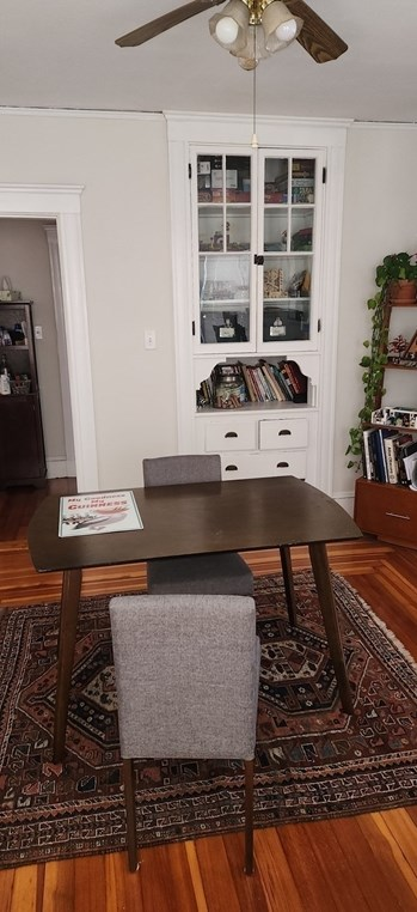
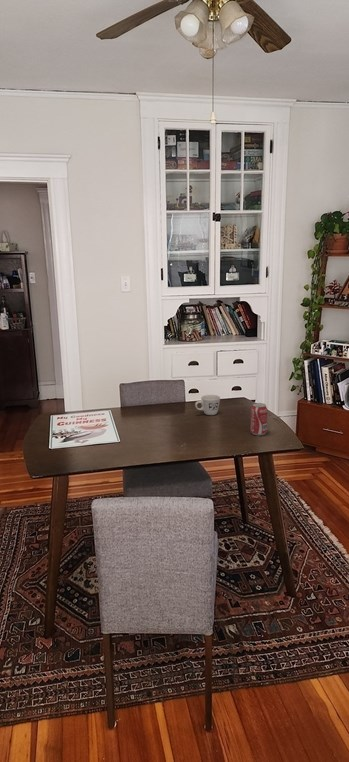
+ mug [194,394,221,416]
+ beverage can [249,402,268,436]
